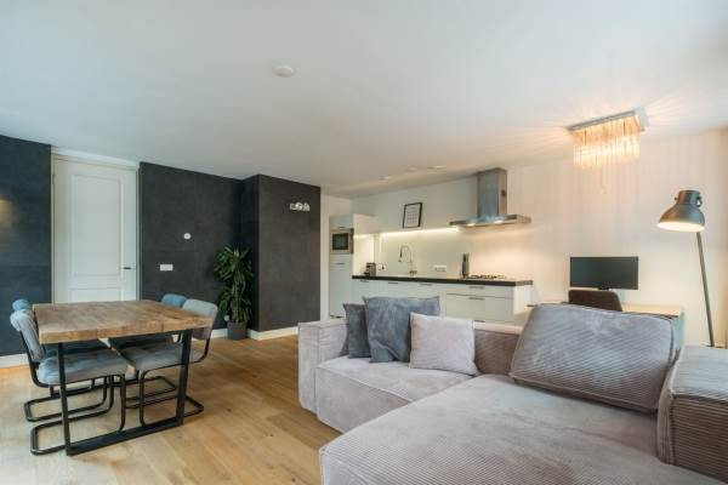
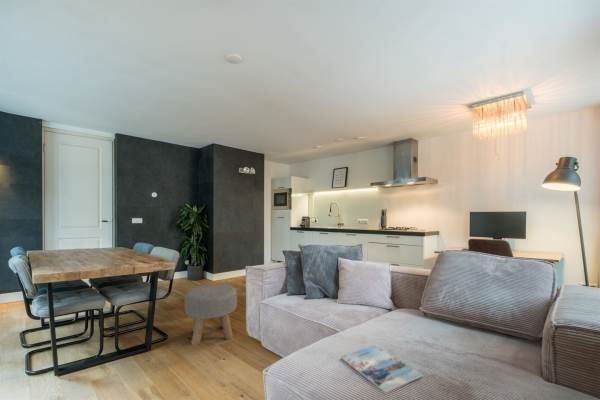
+ ottoman [183,284,238,346]
+ magazine [340,344,424,394]
